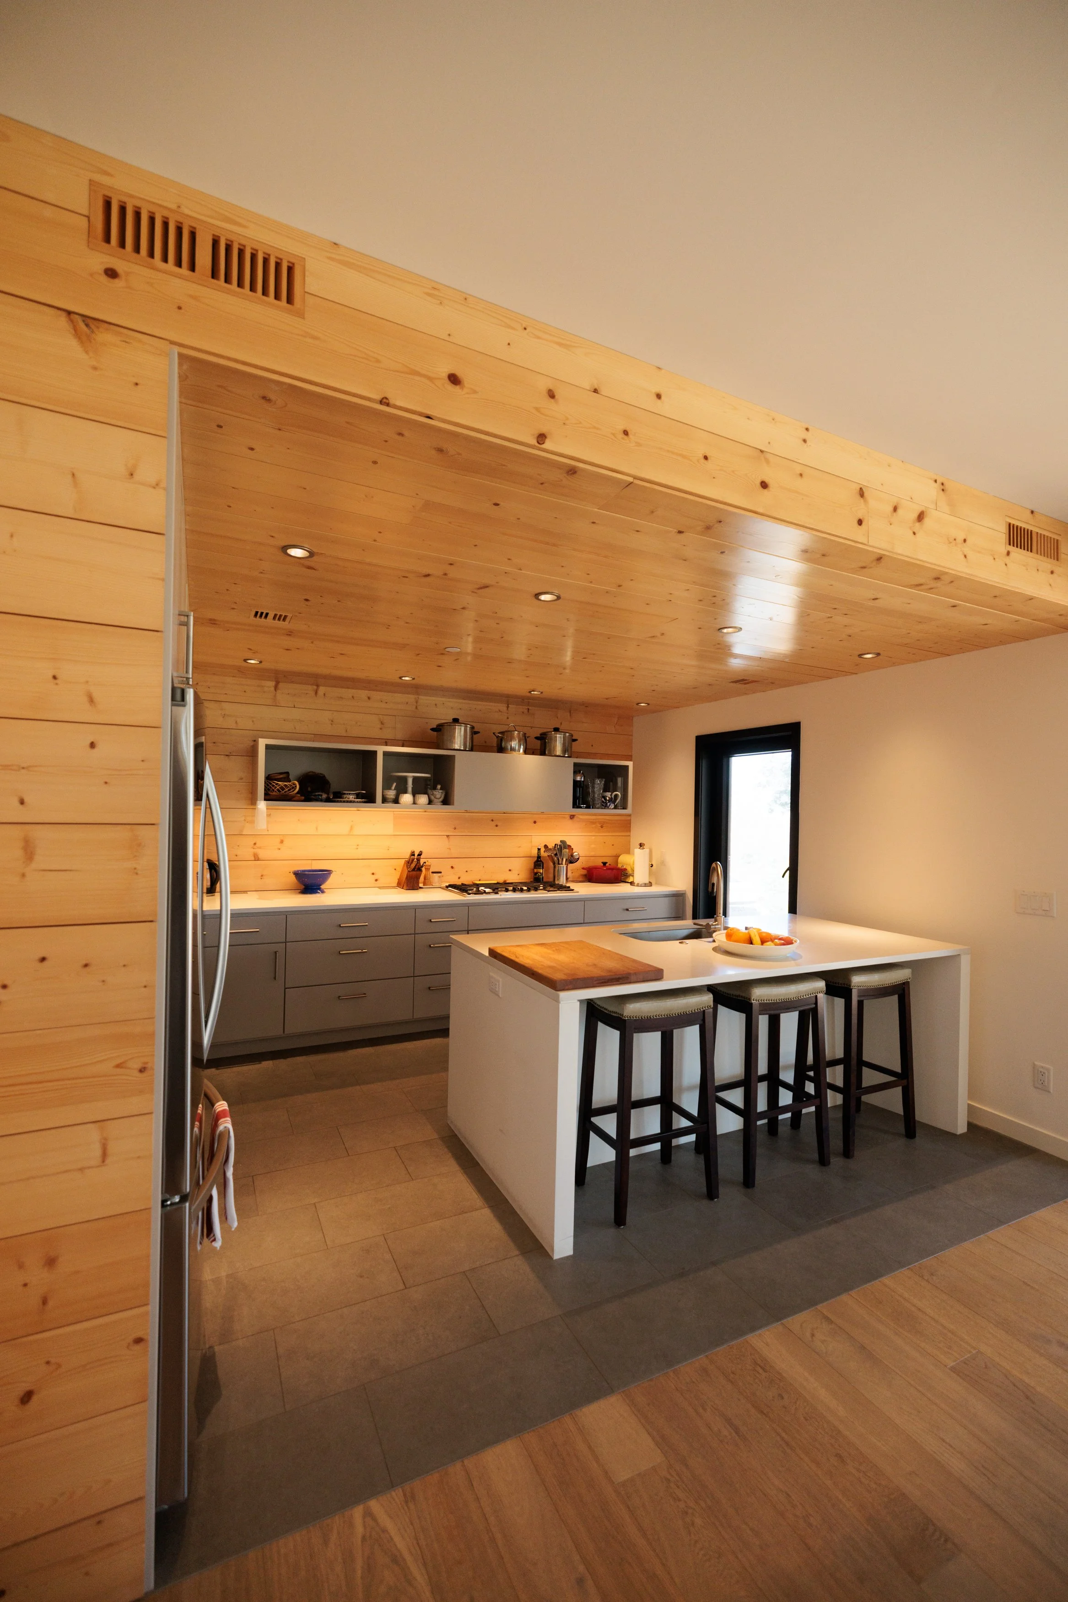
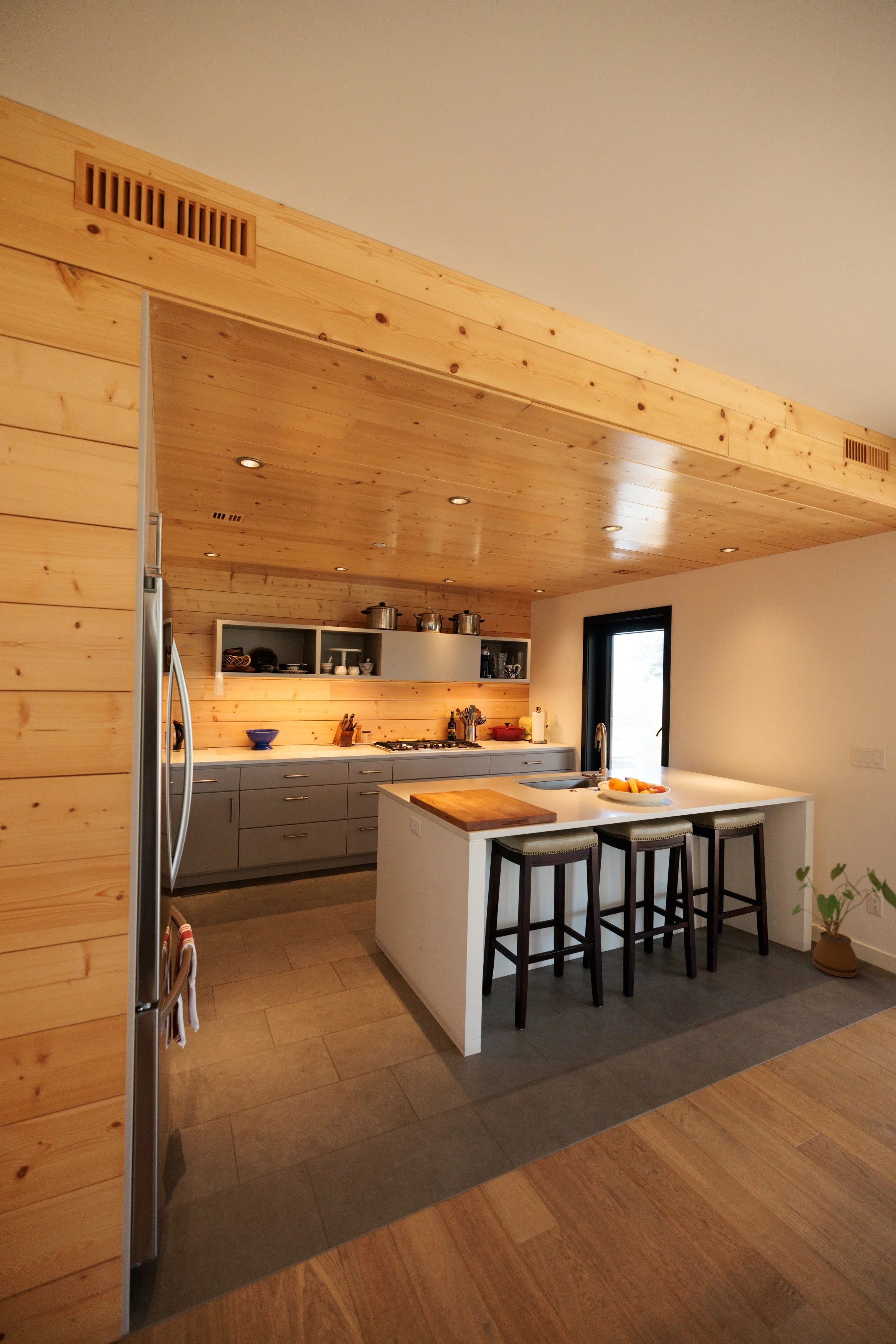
+ house plant [790,862,896,978]
